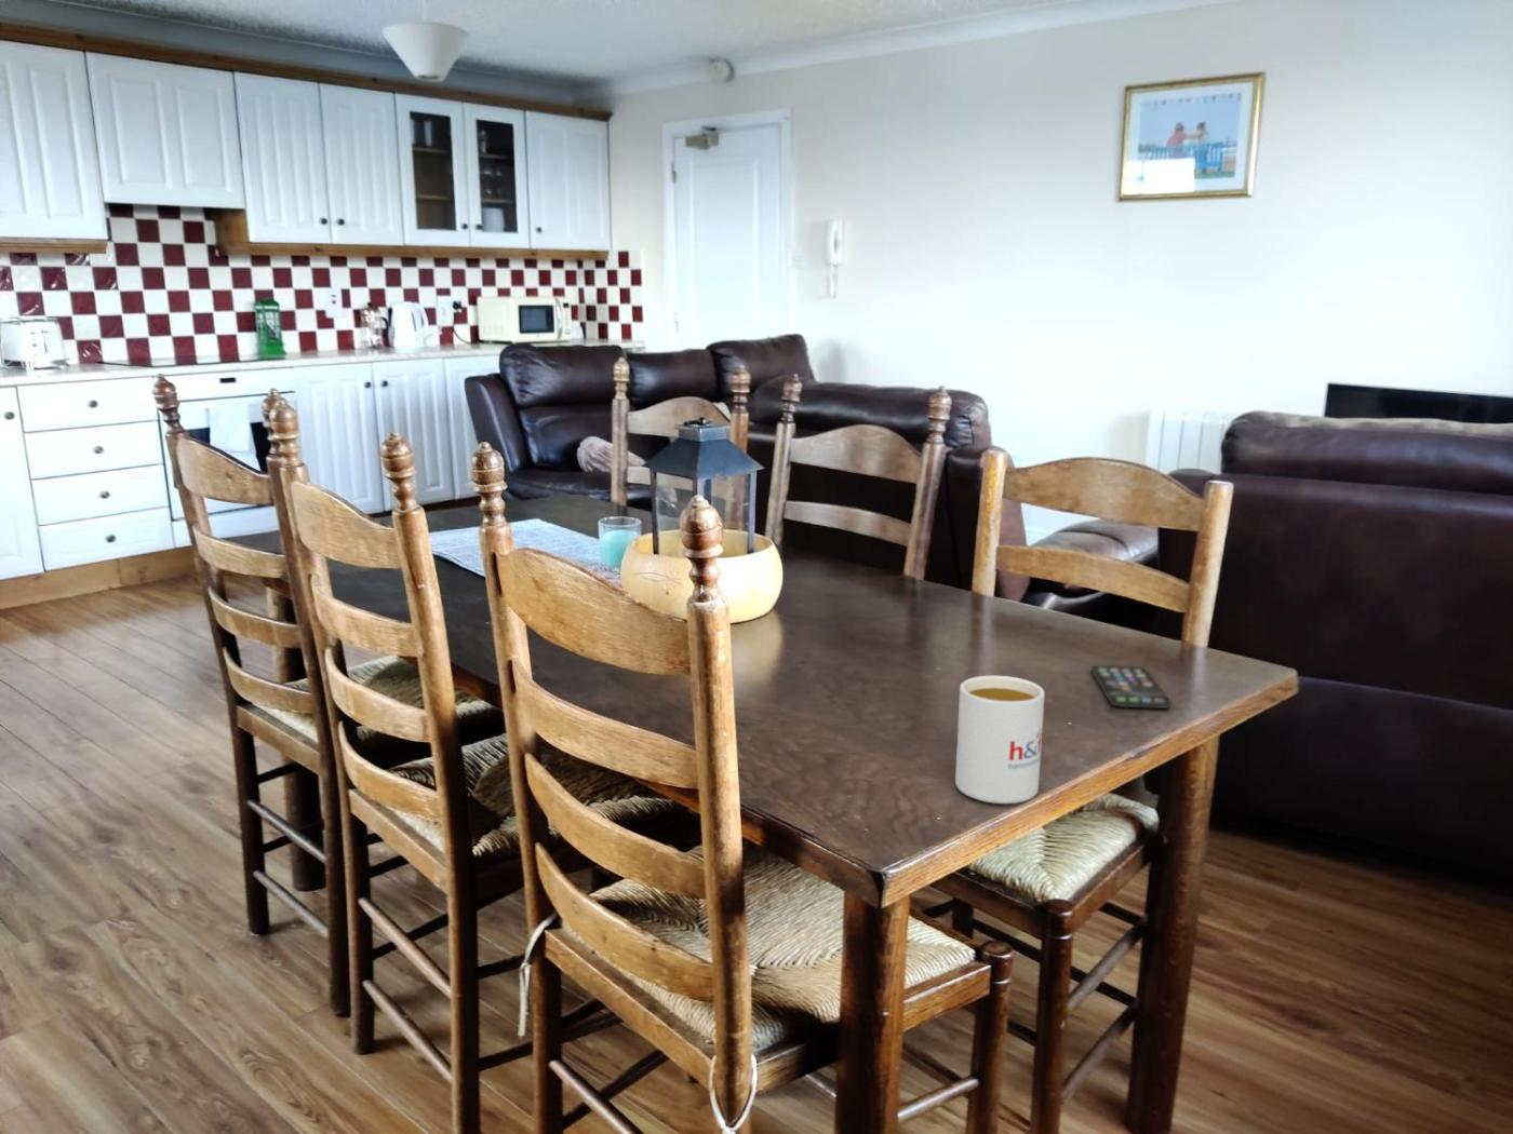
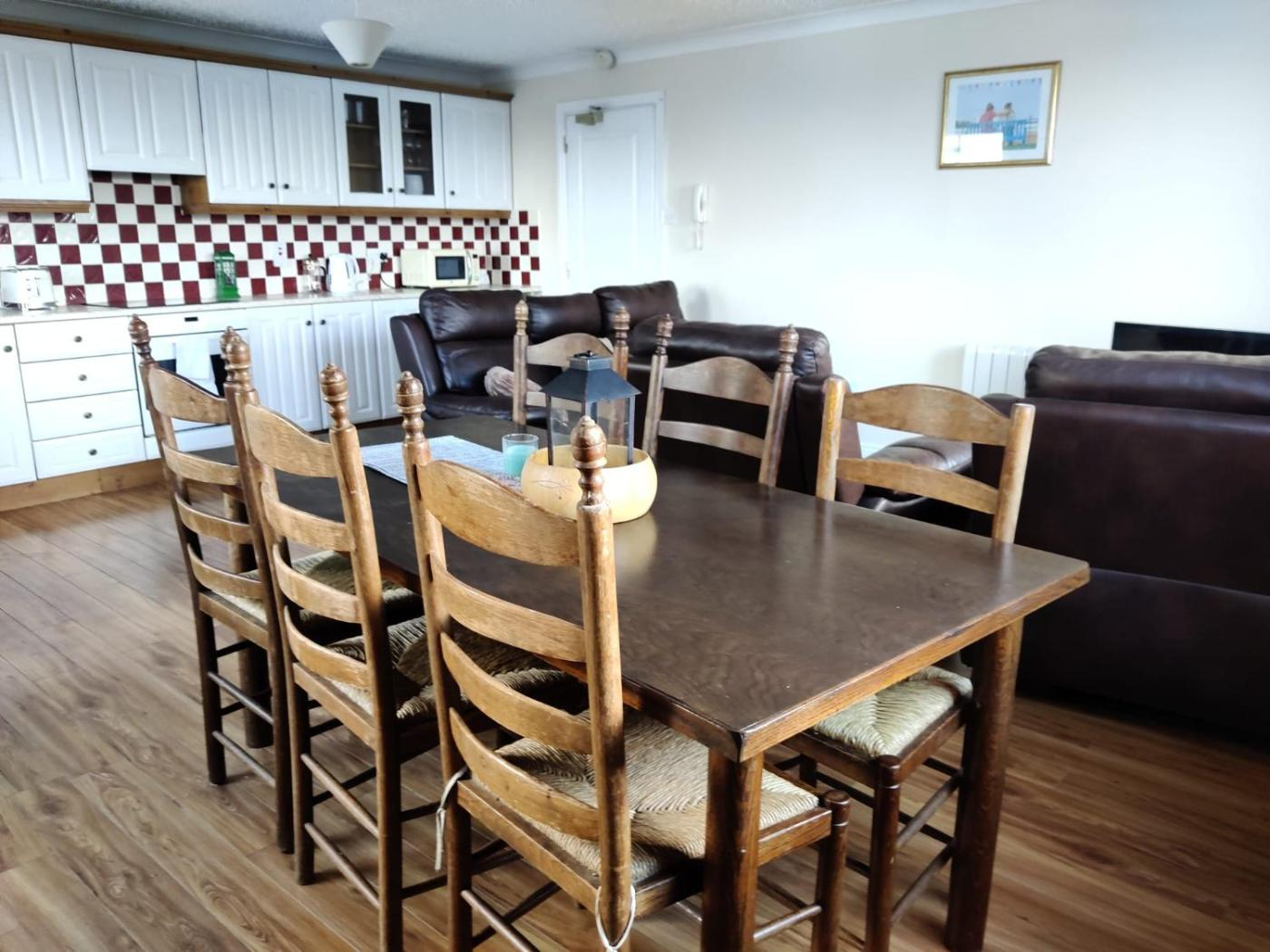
- mug [954,675,1046,804]
- smartphone [1089,665,1172,710]
